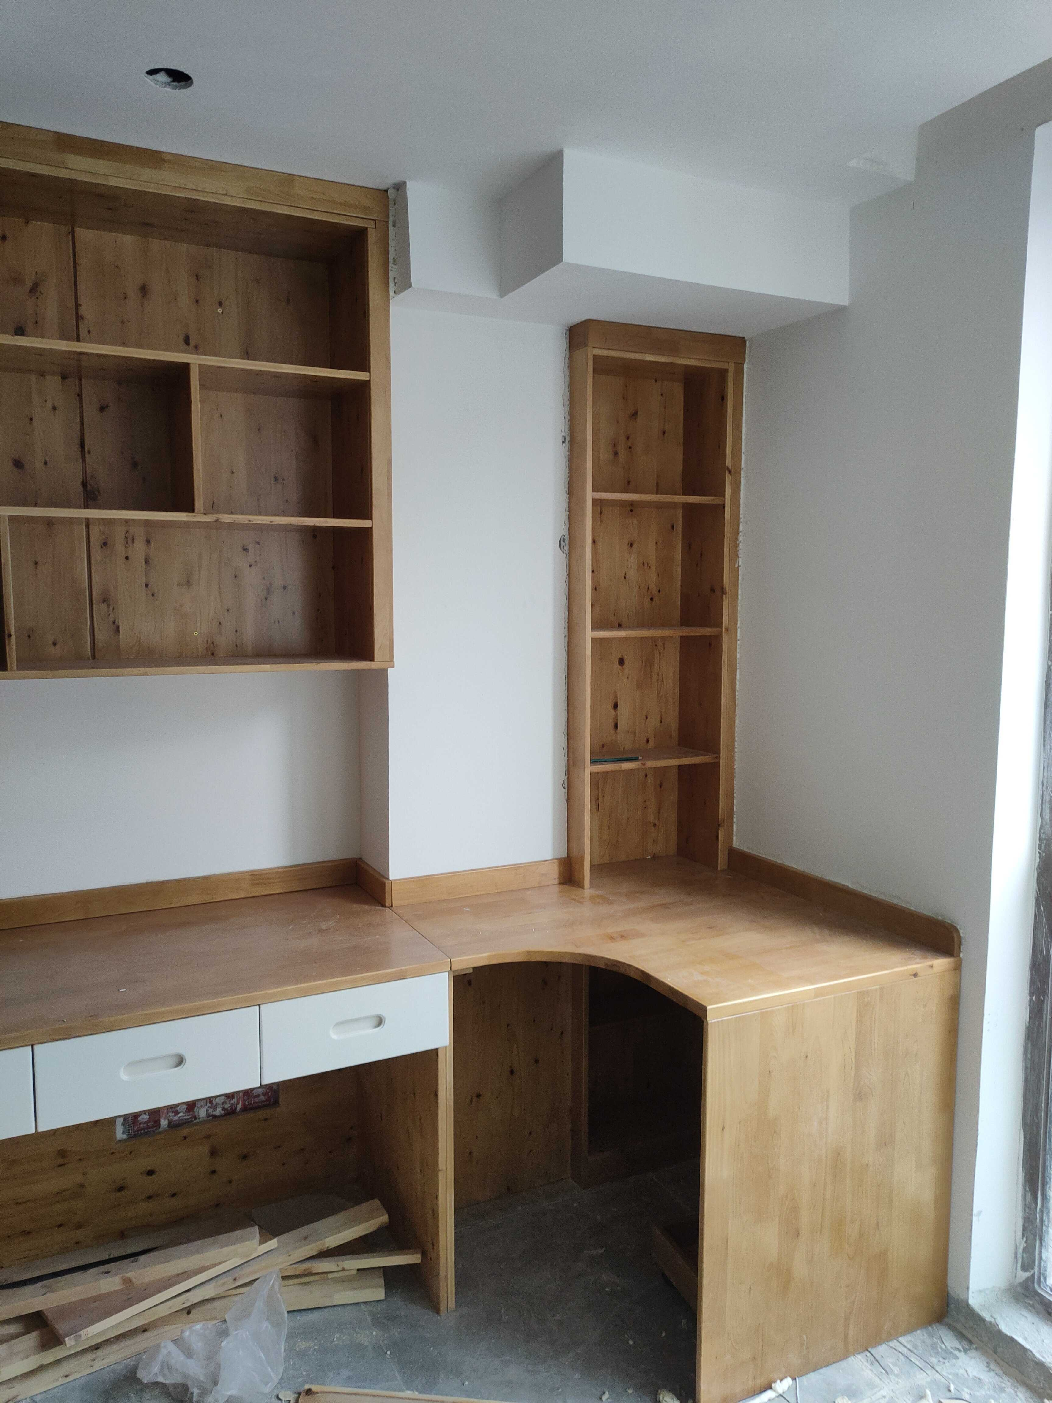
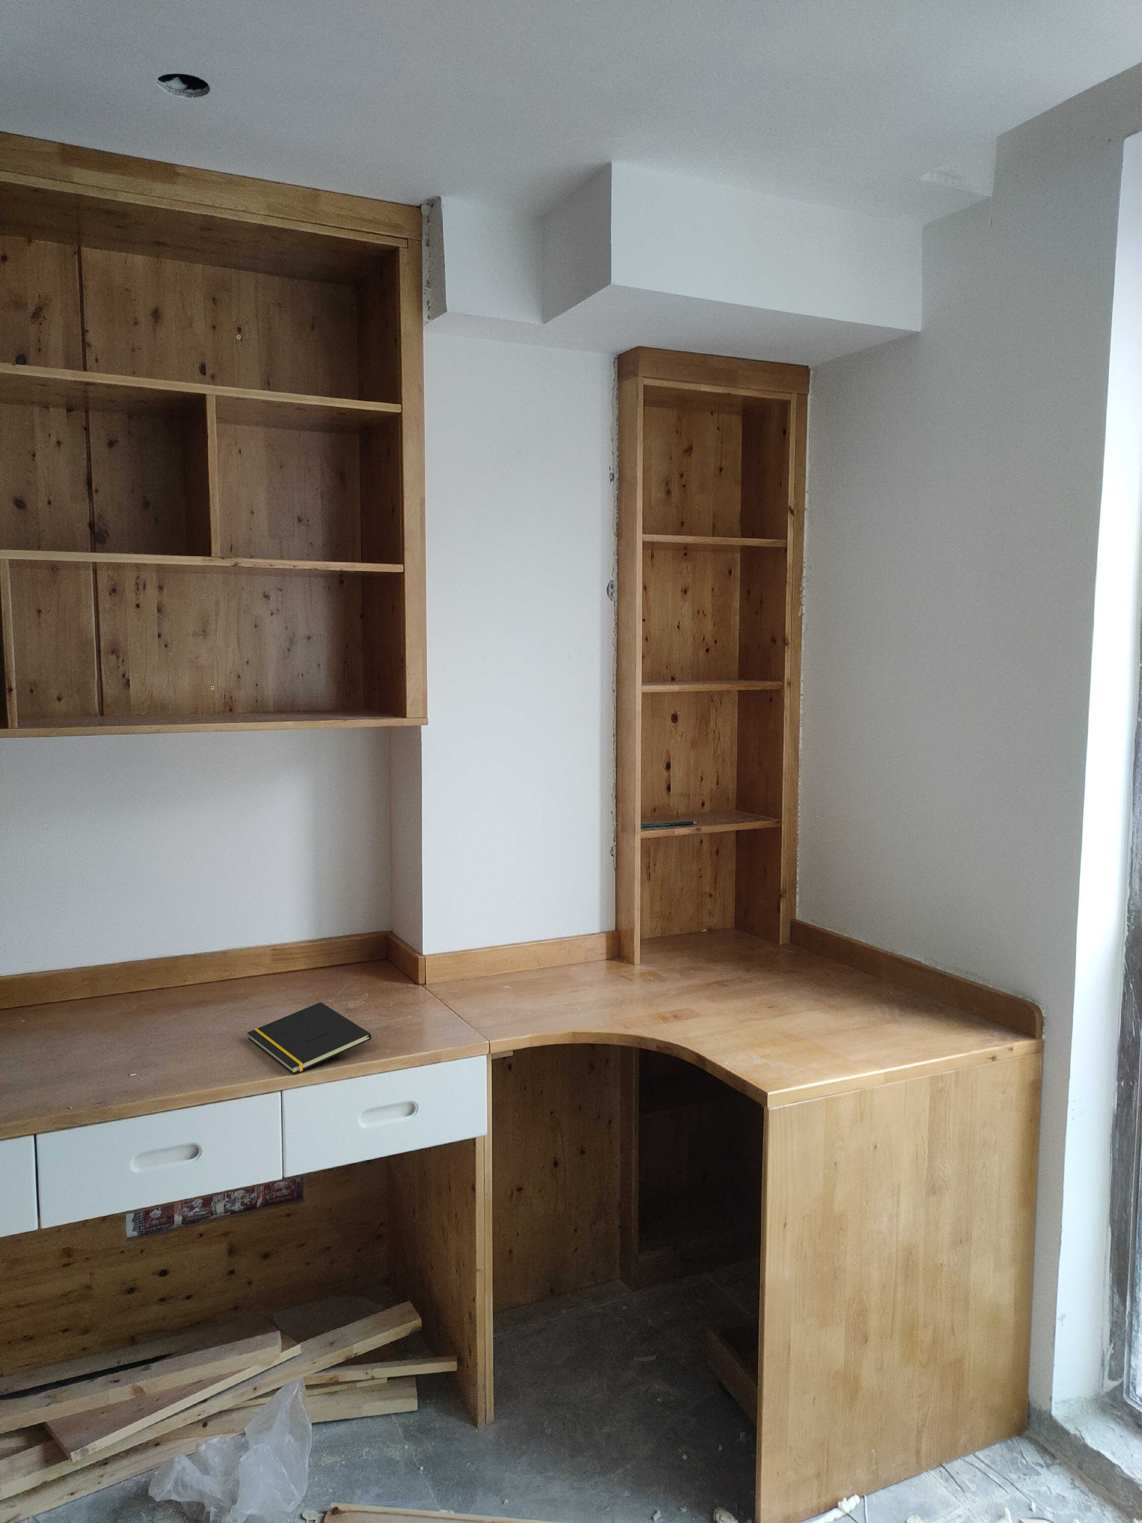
+ notepad [247,1003,372,1074]
